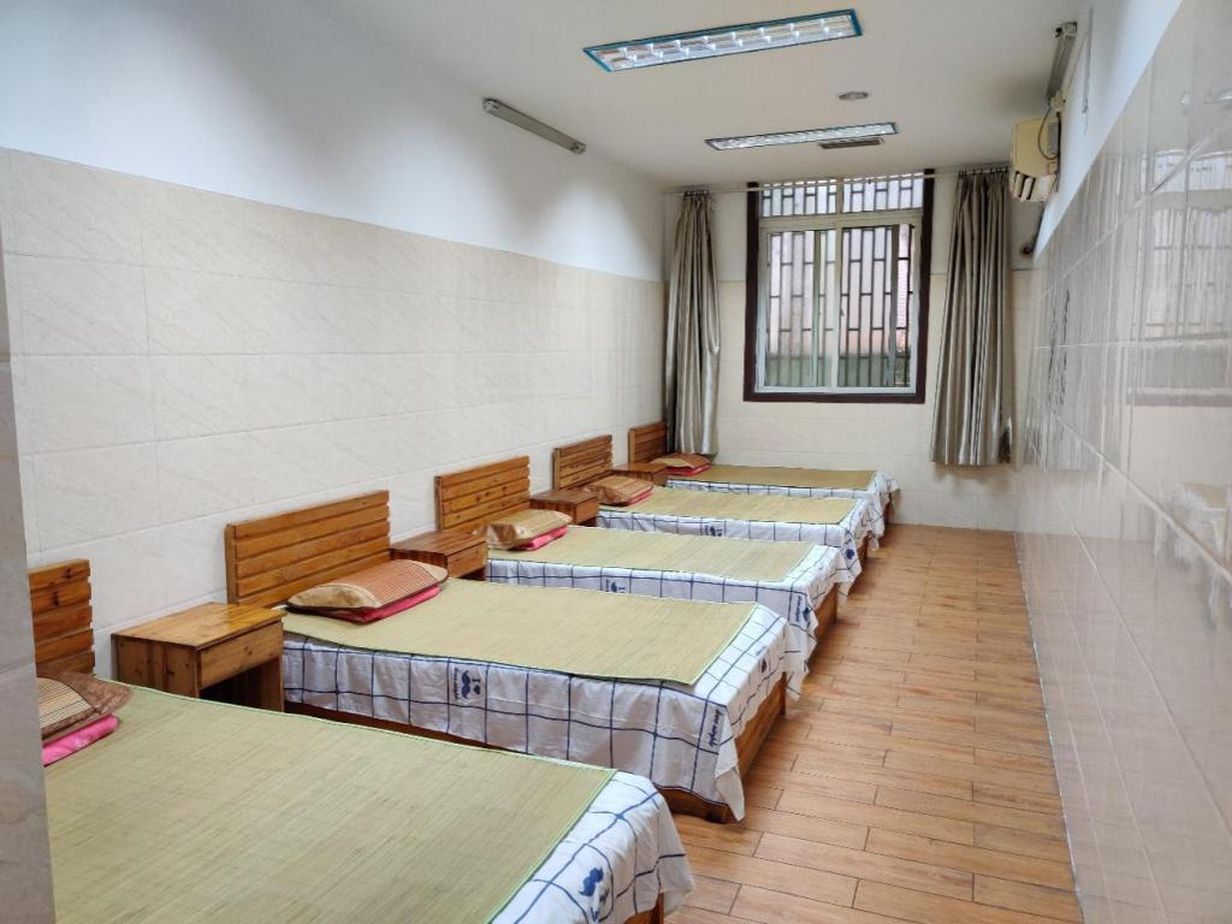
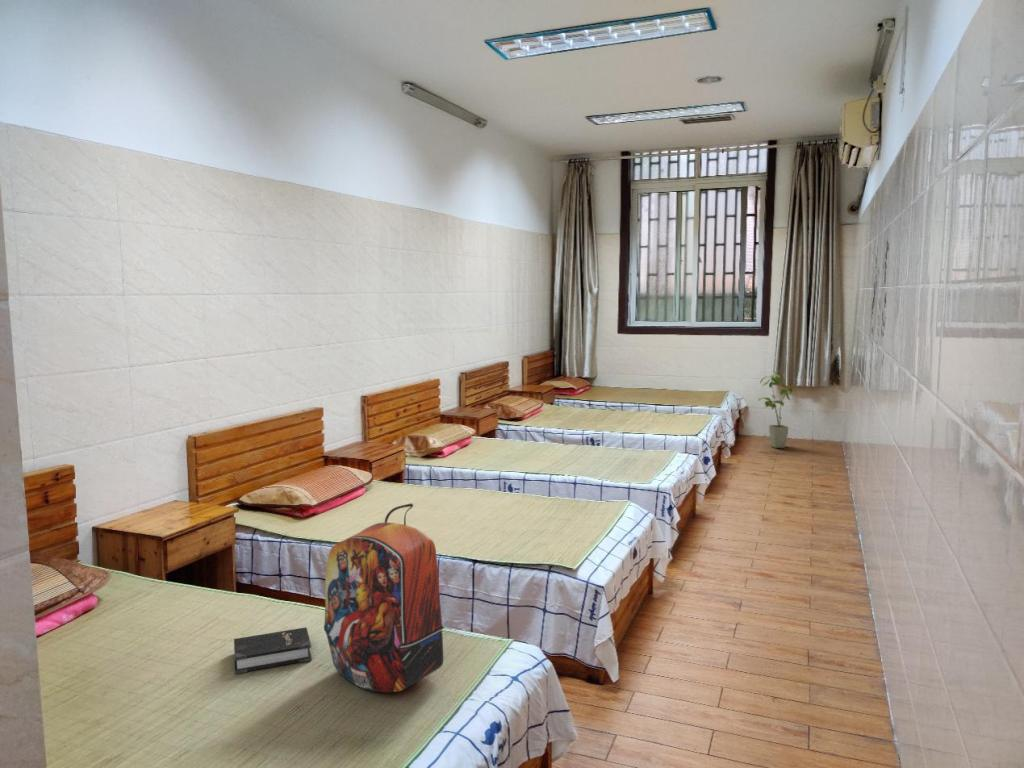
+ house plant [757,373,798,449]
+ backpack [323,503,445,693]
+ hardback book [233,626,313,675]
